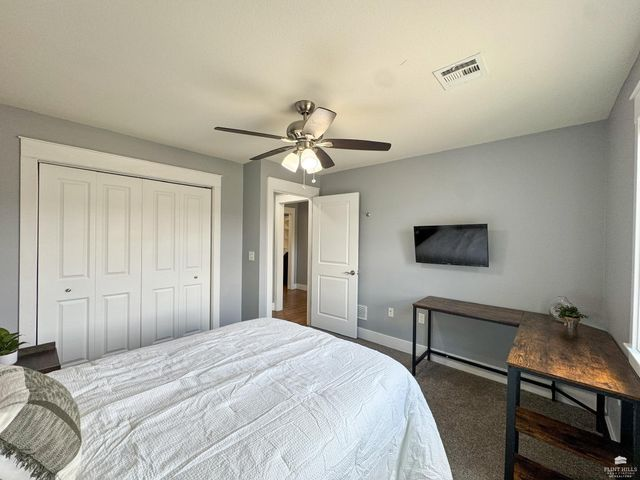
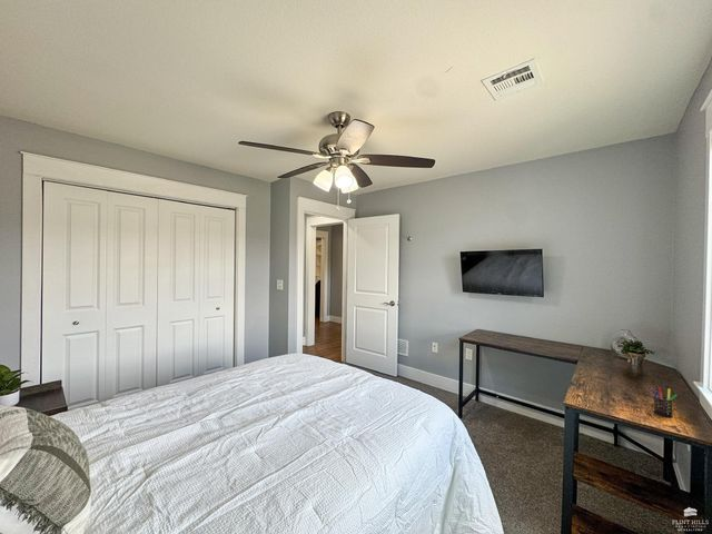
+ pen holder [650,386,678,418]
